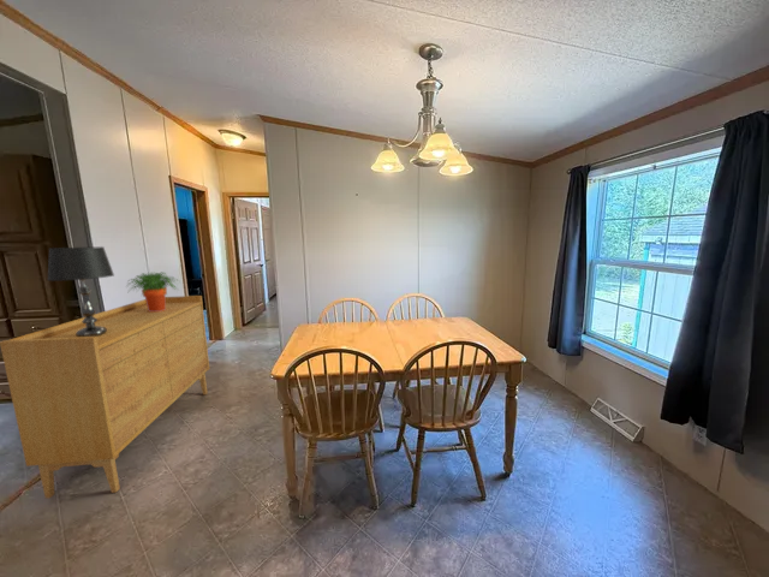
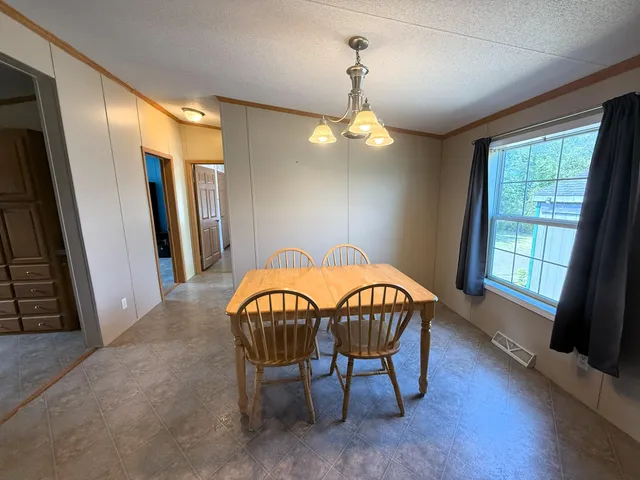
- sideboard [0,295,210,500]
- potted plant [125,270,183,311]
- table lamp [46,245,115,337]
